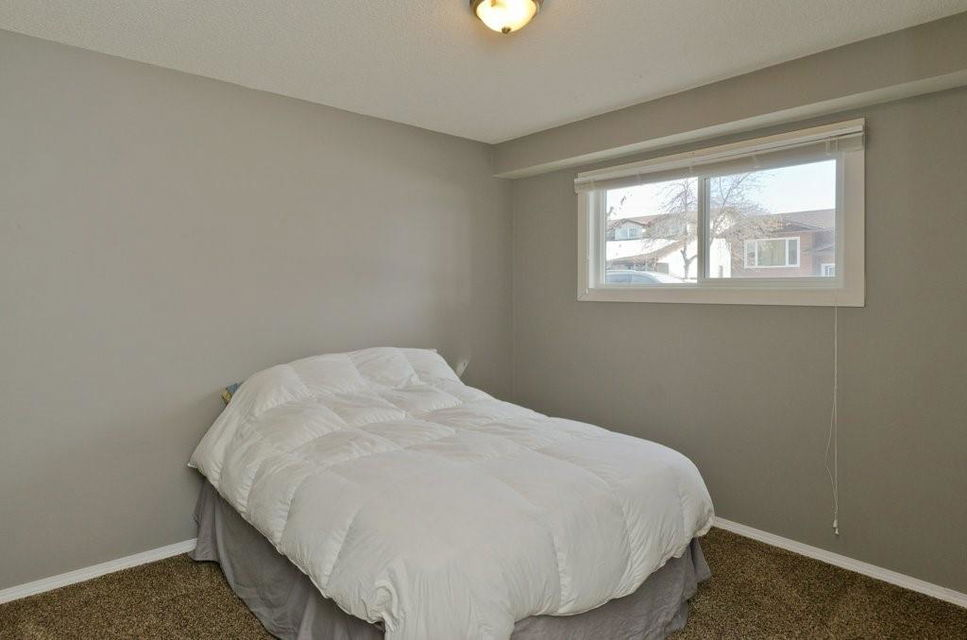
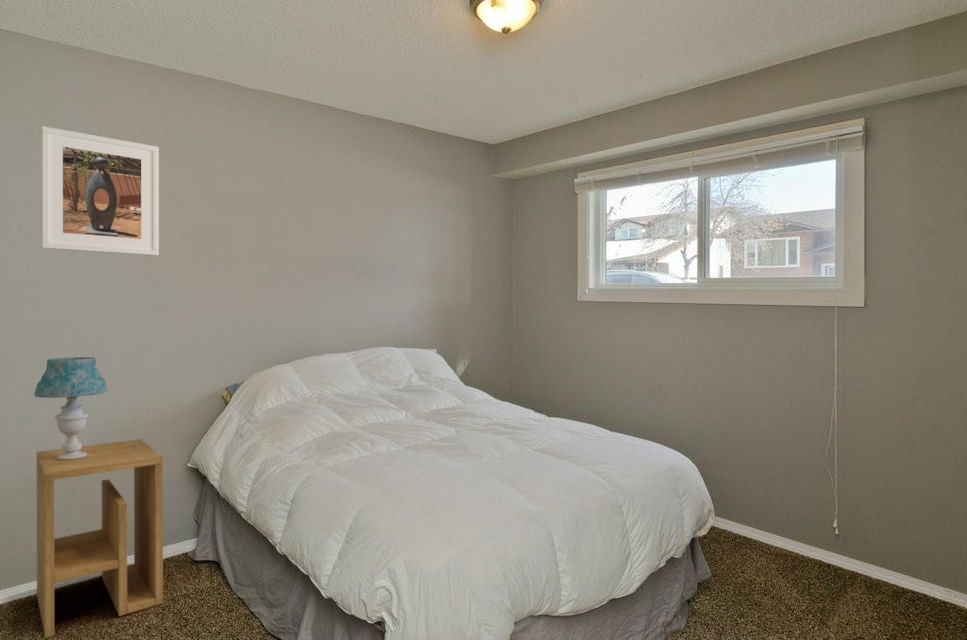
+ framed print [40,125,160,257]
+ table lamp [33,356,108,460]
+ side table [36,438,164,639]
